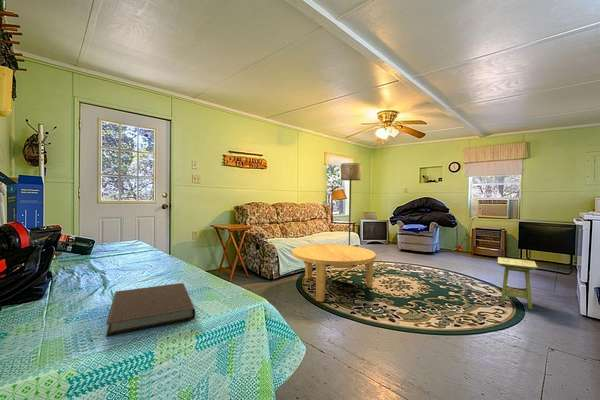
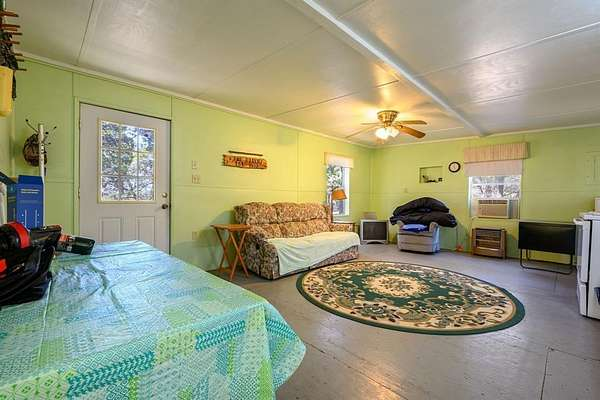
- floor lamp [340,162,362,268]
- coffee table [291,243,377,303]
- notebook [105,282,196,336]
- side table [497,256,539,311]
